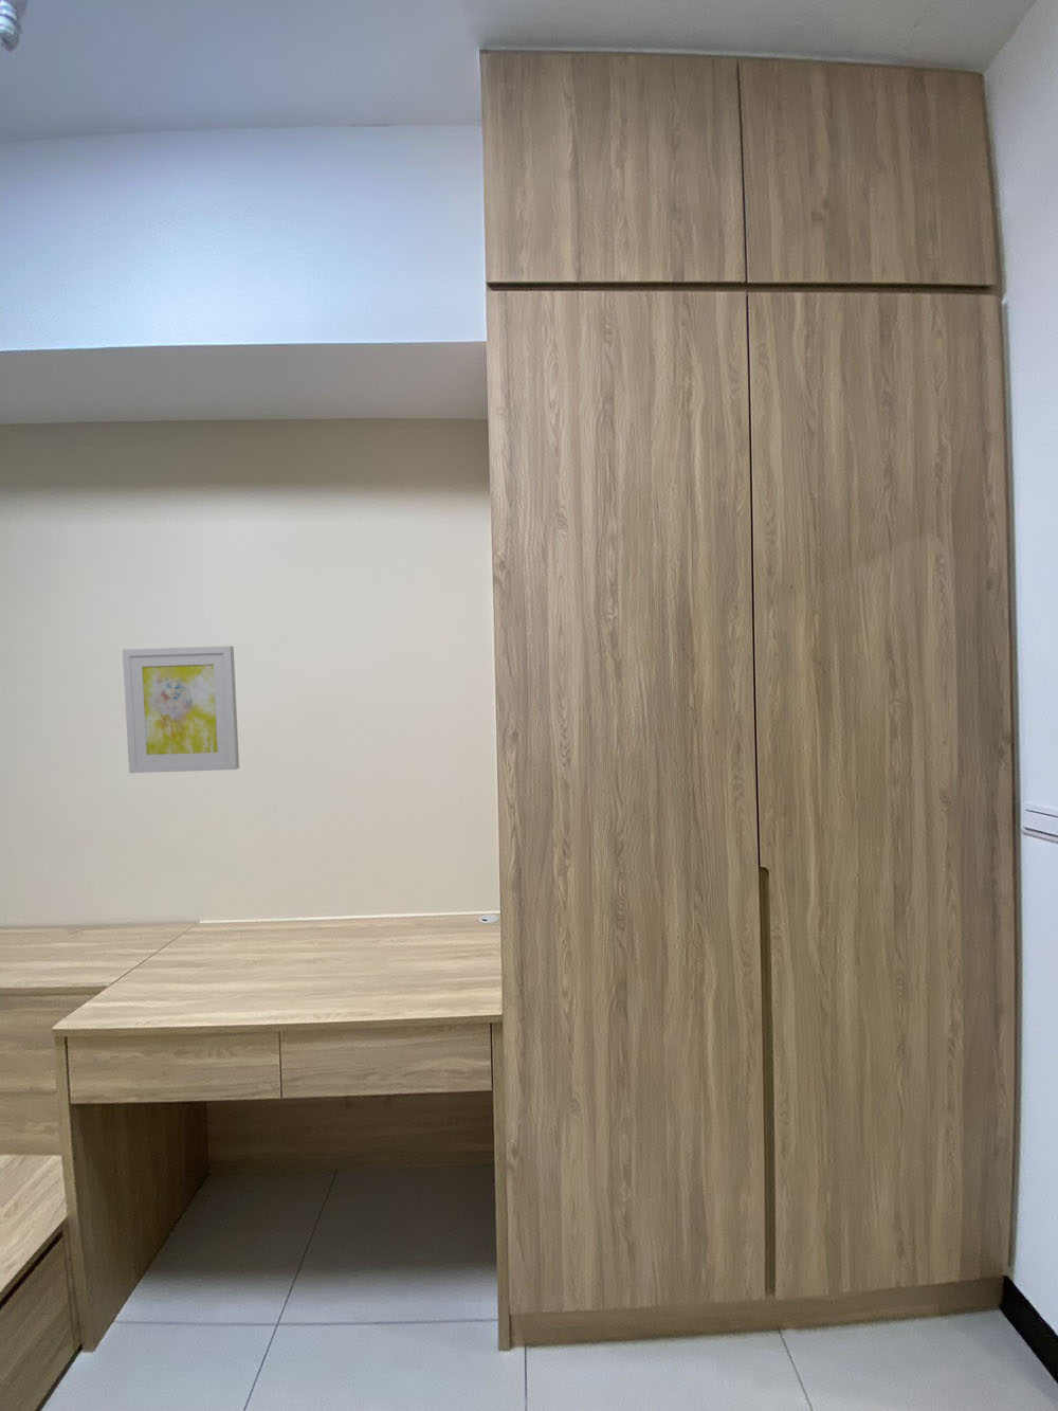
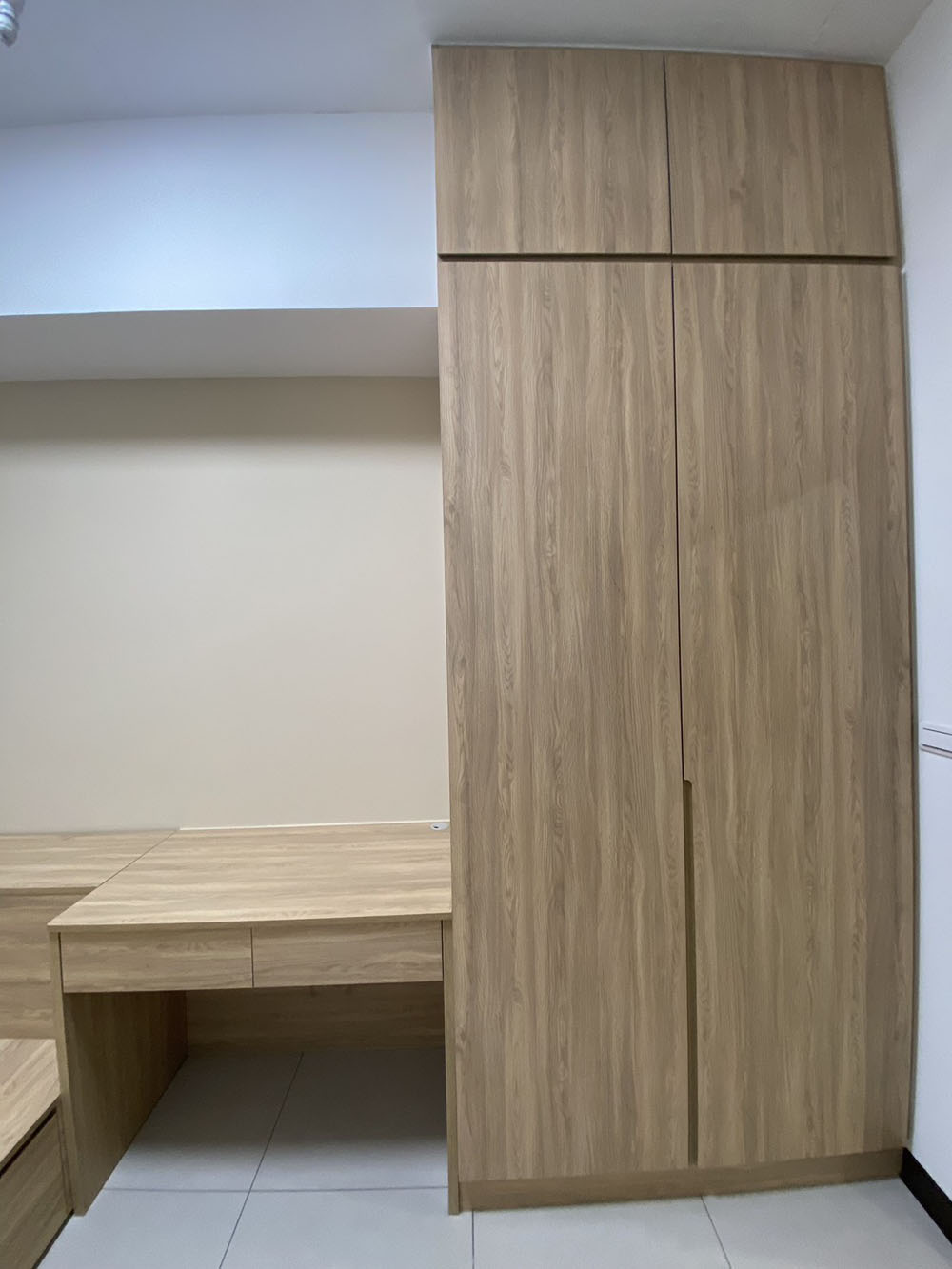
- wall art [121,645,240,774]
